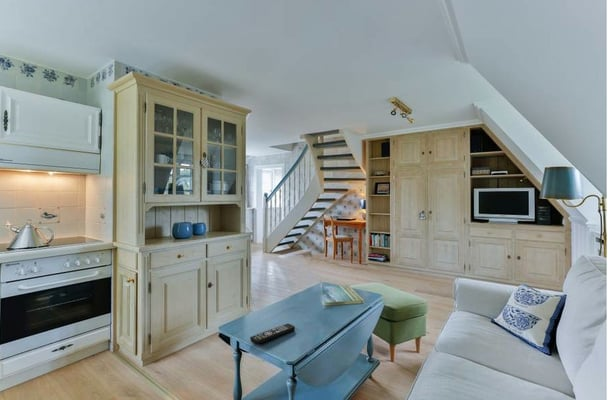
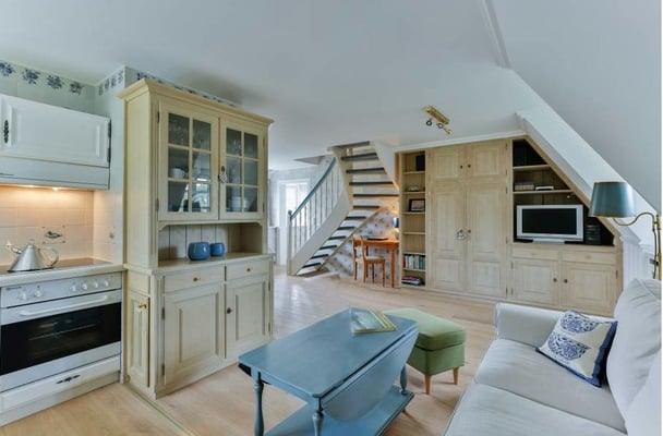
- remote control [249,323,296,345]
